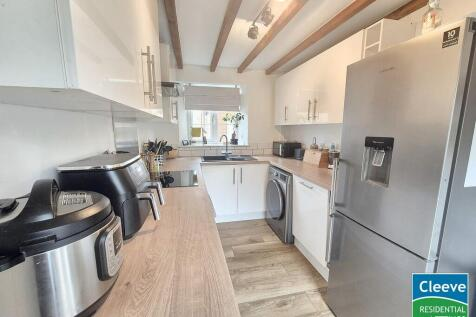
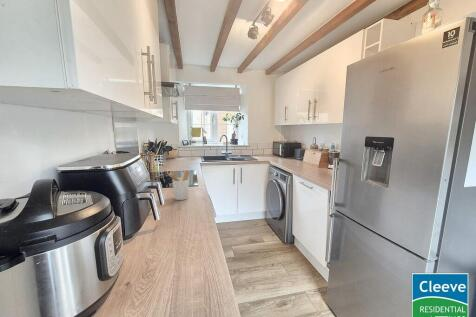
+ utensil holder [166,169,191,201]
